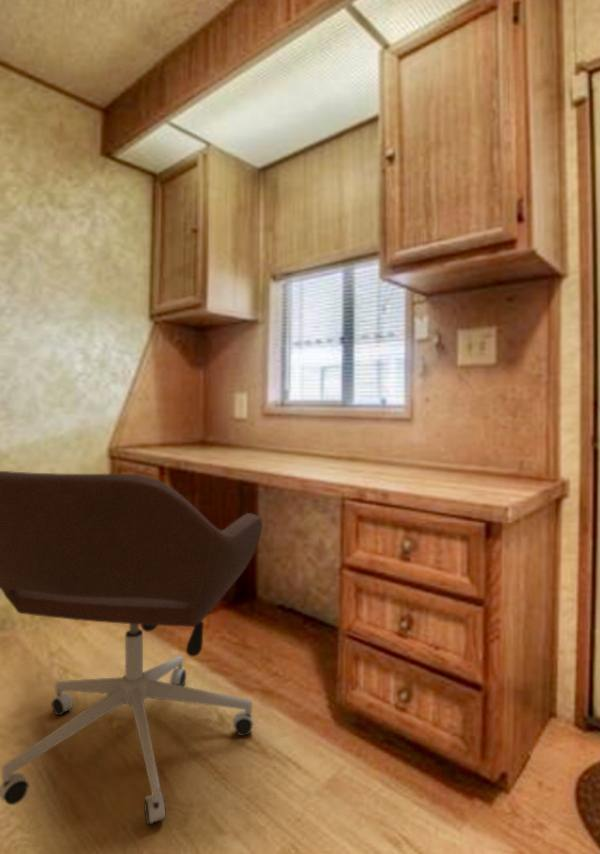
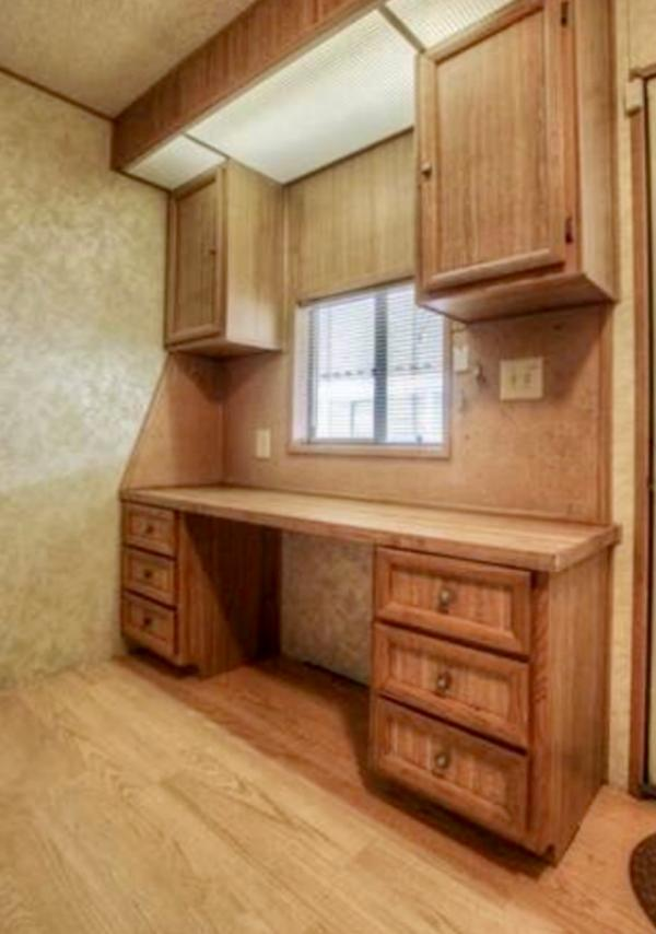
- office chair [0,470,264,826]
